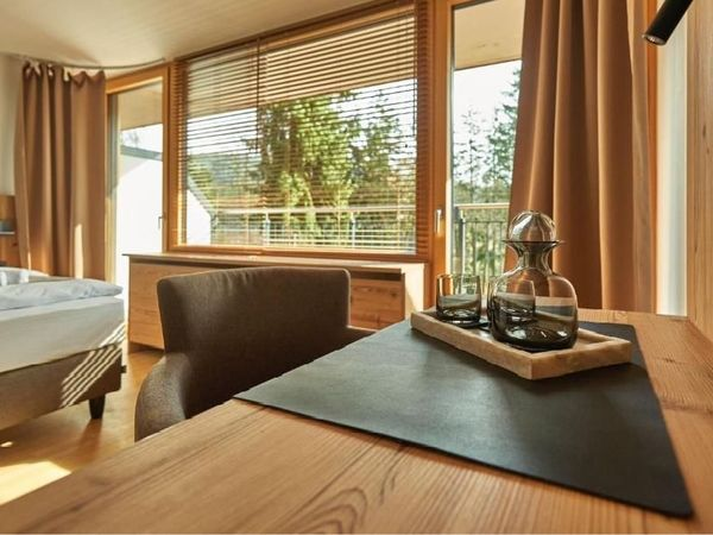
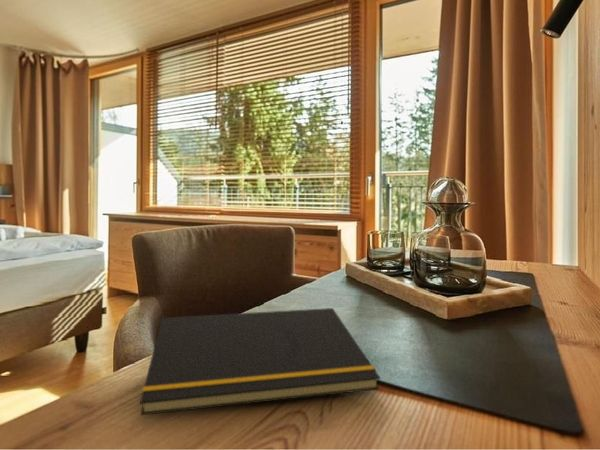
+ notepad [139,307,381,416]
